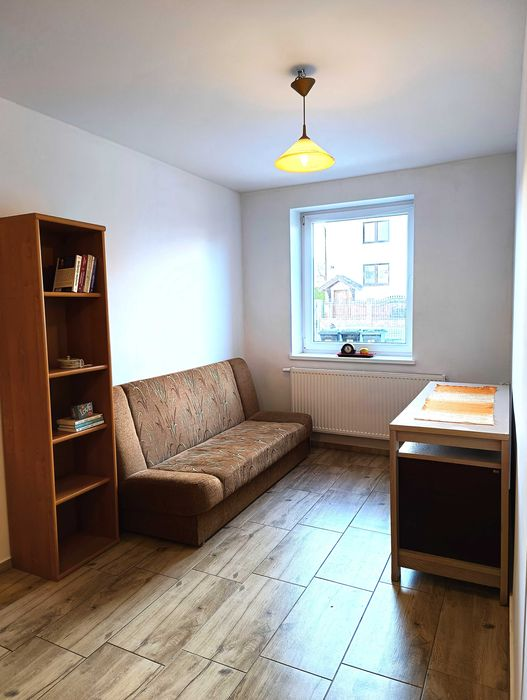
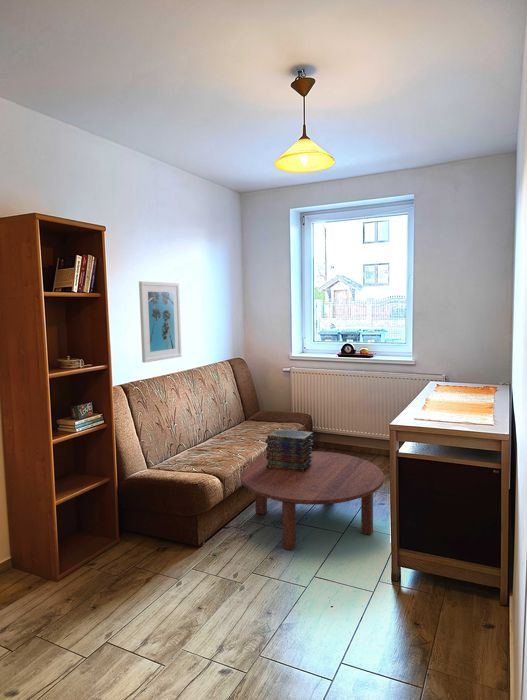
+ book stack [265,428,314,472]
+ coffee table [239,450,385,551]
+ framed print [138,280,183,364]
